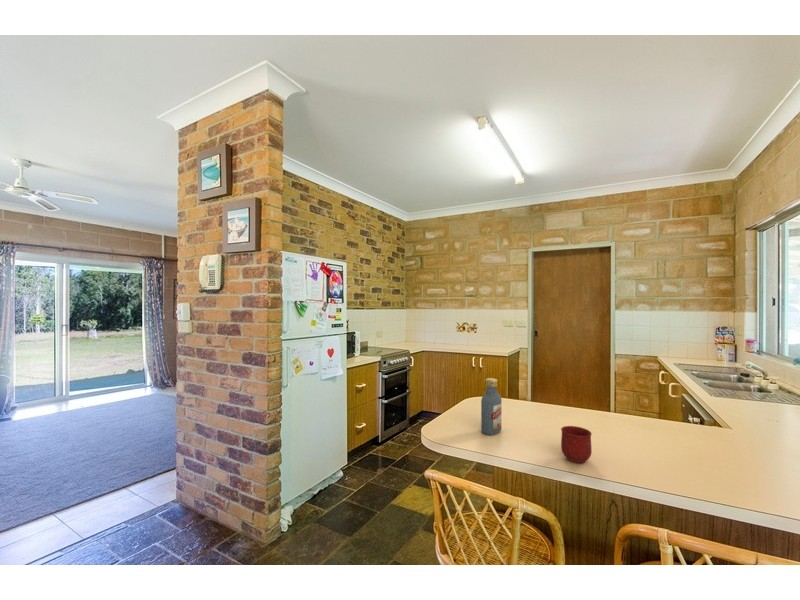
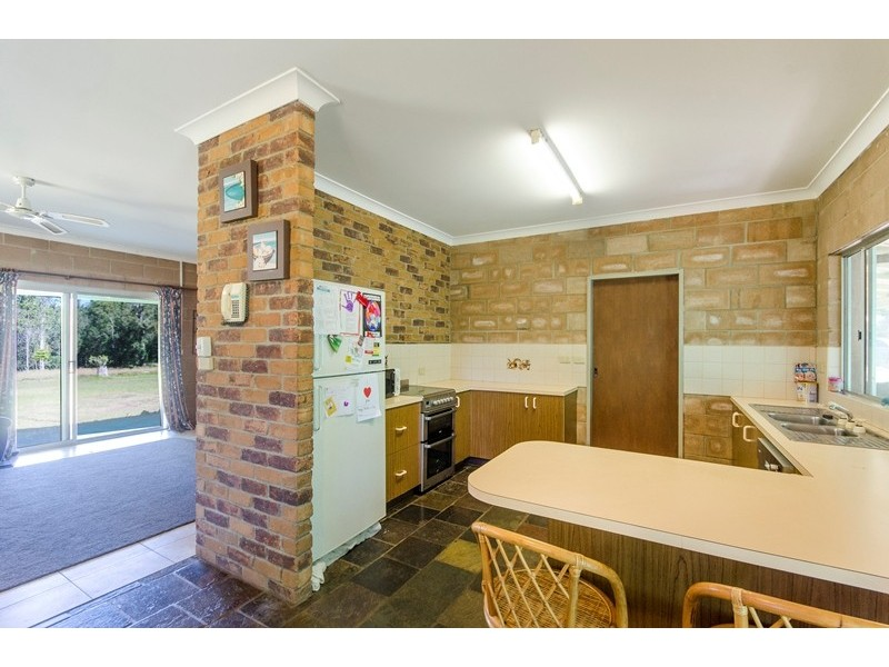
- mug [560,425,593,464]
- vodka [480,377,502,436]
